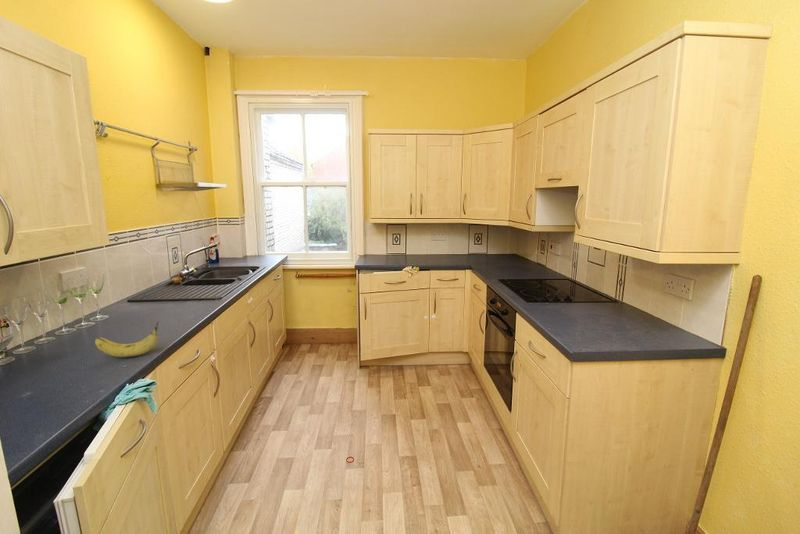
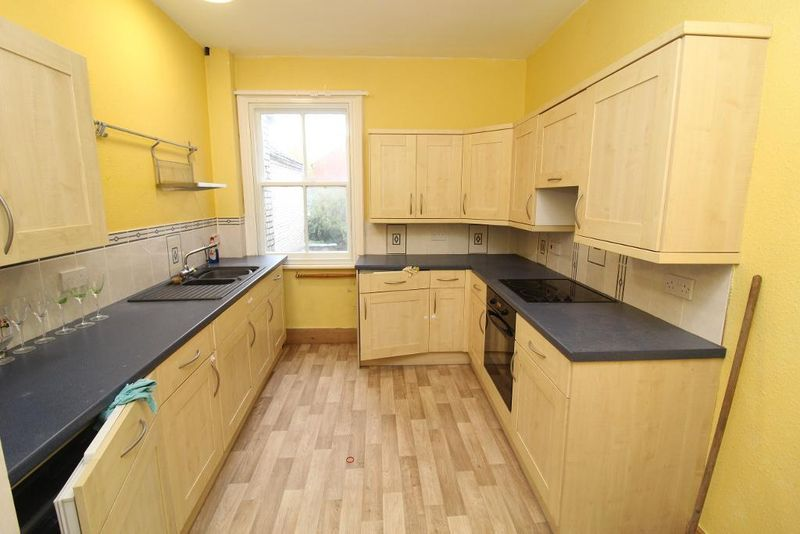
- fruit [94,319,160,358]
